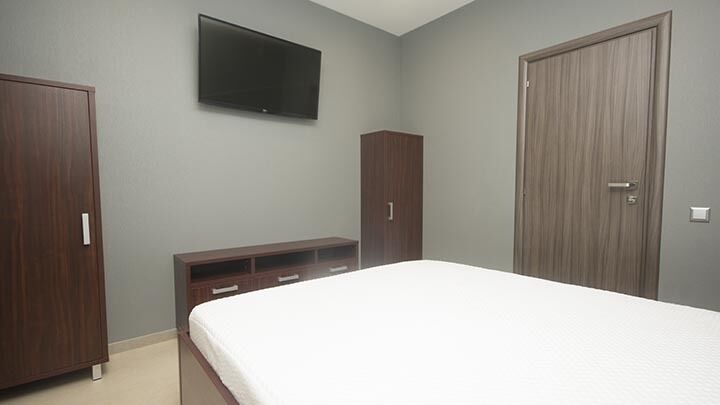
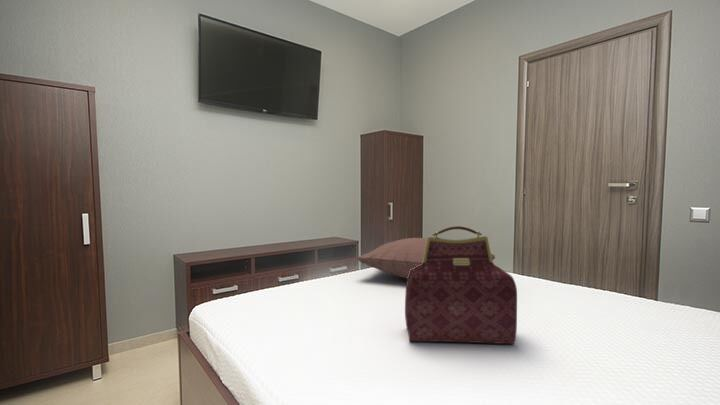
+ pillow [357,237,496,280]
+ handbag [404,225,518,345]
